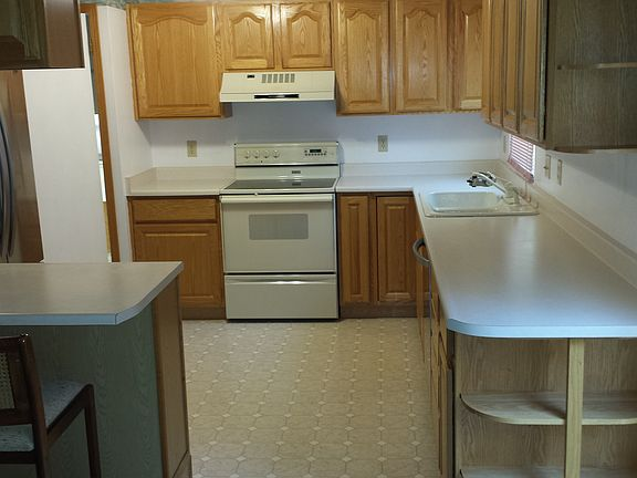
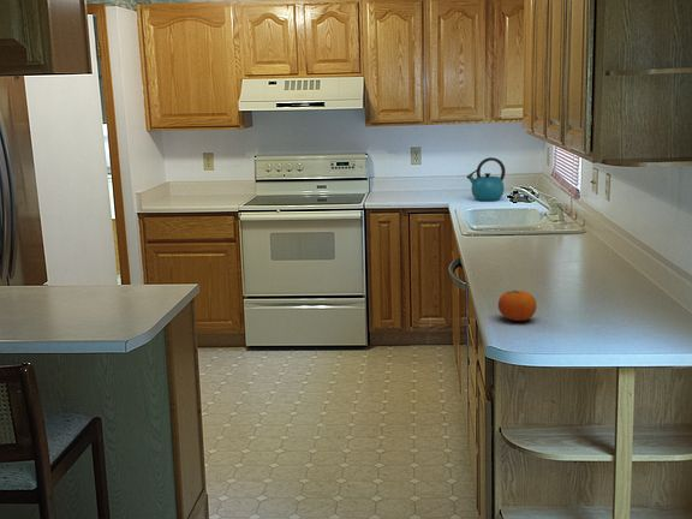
+ kettle [466,156,507,202]
+ fruit [497,290,538,322]
